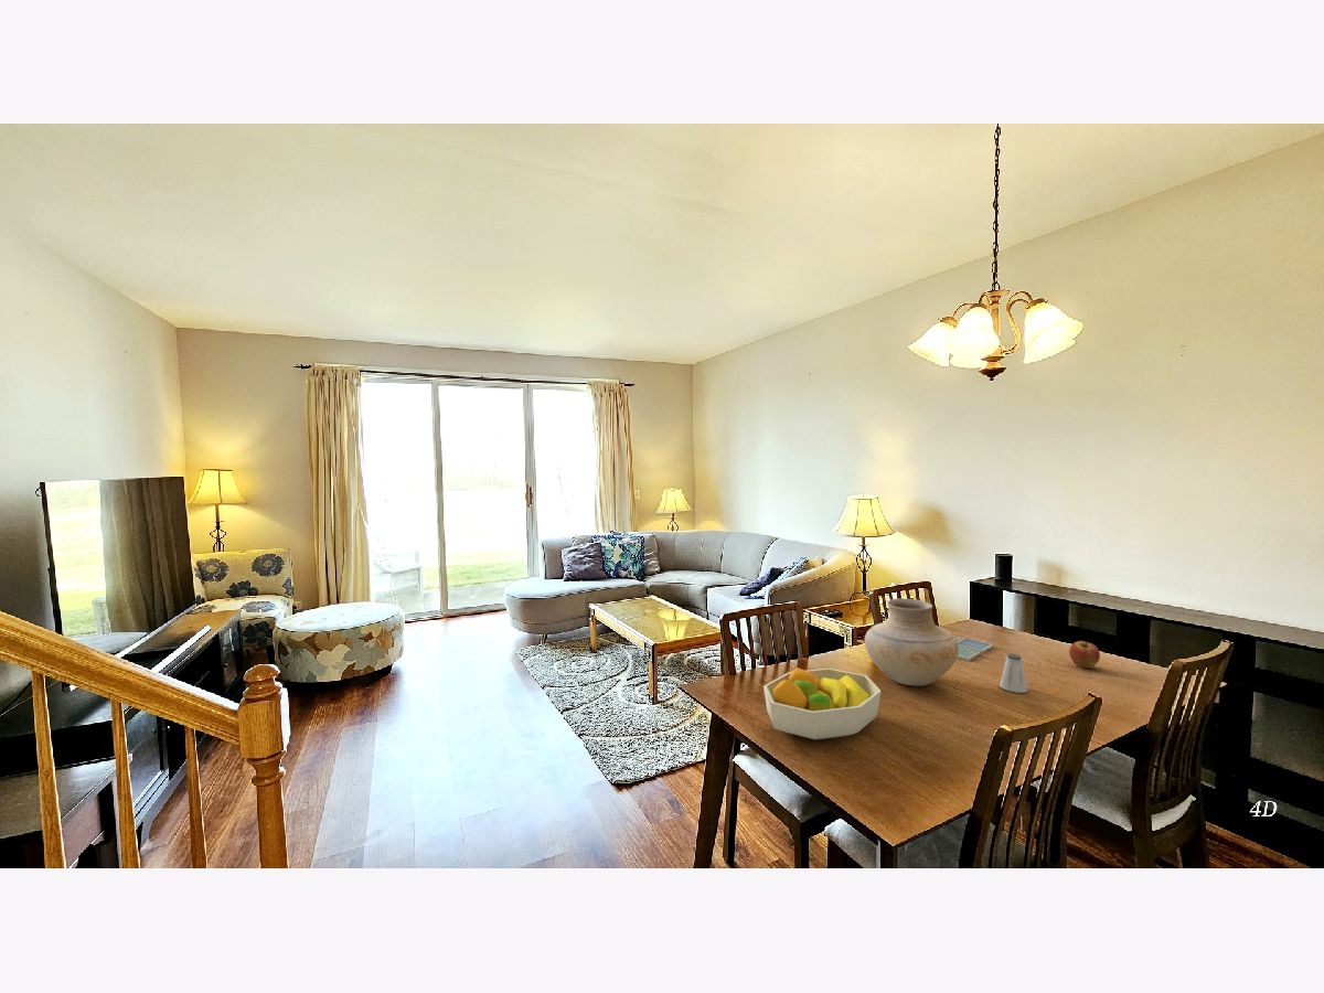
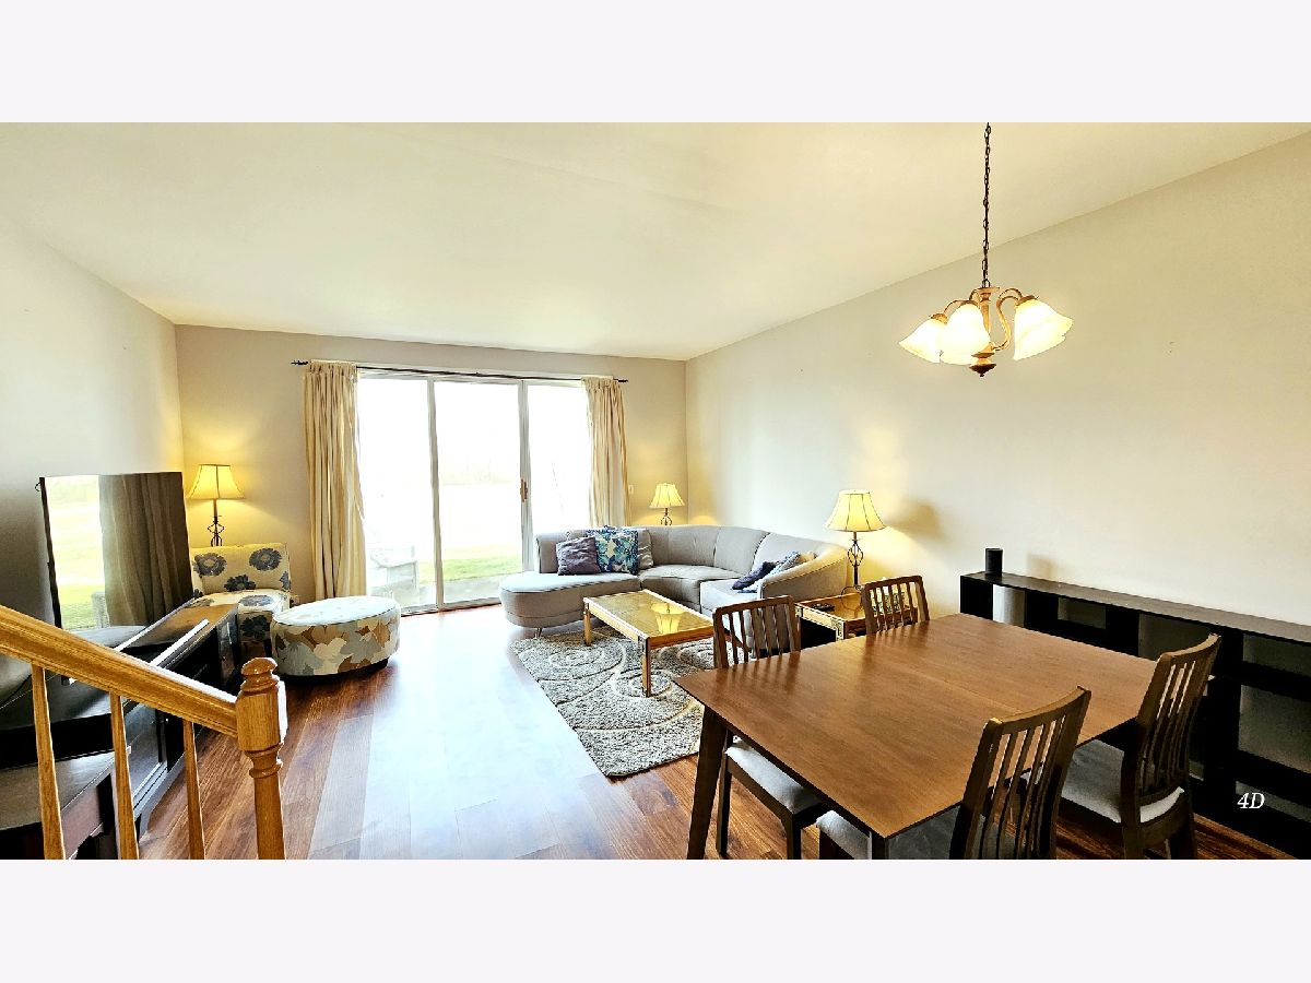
- saltshaker [999,653,1028,694]
- fruit bowl [762,666,883,741]
- drink coaster [953,634,994,662]
- vase [864,598,959,687]
- apple [1068,640,1101,669]
